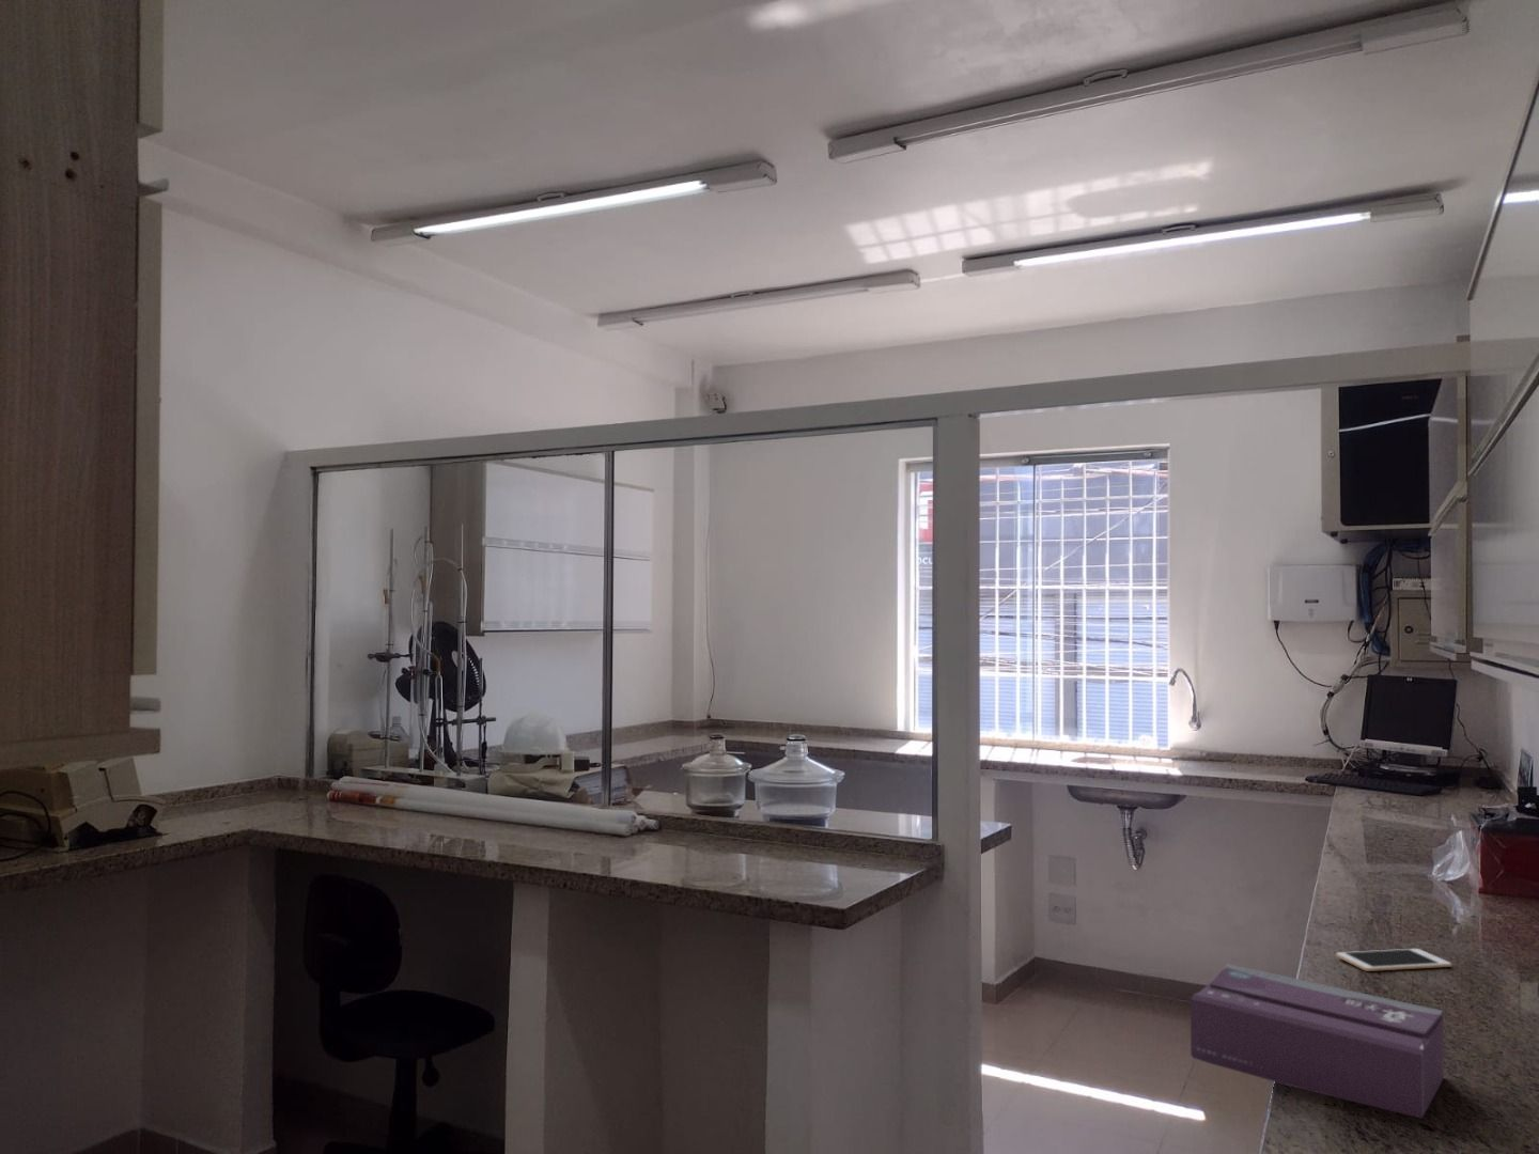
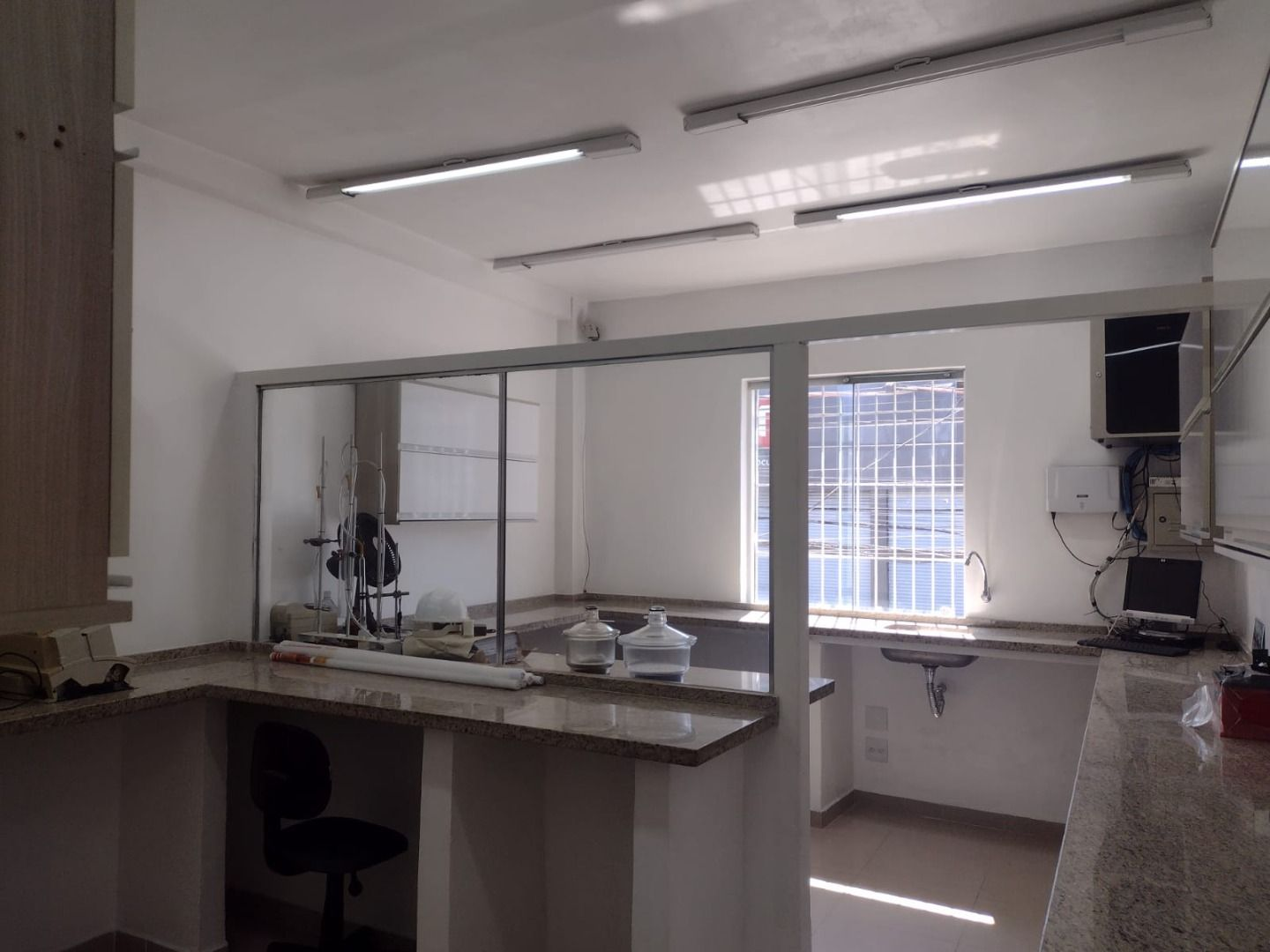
- tissue box [1190,962,1444,1120]
- cell phone [1335,948,1453,972]
